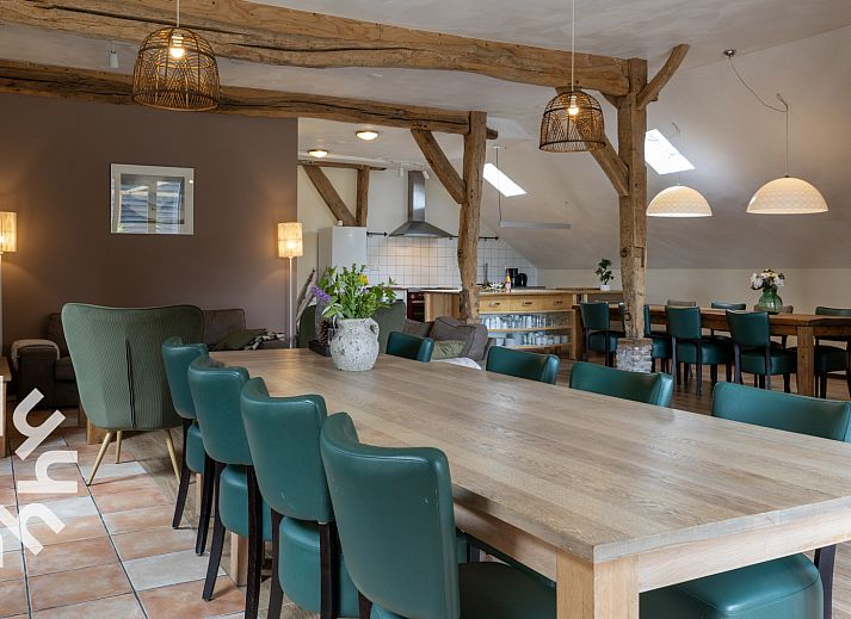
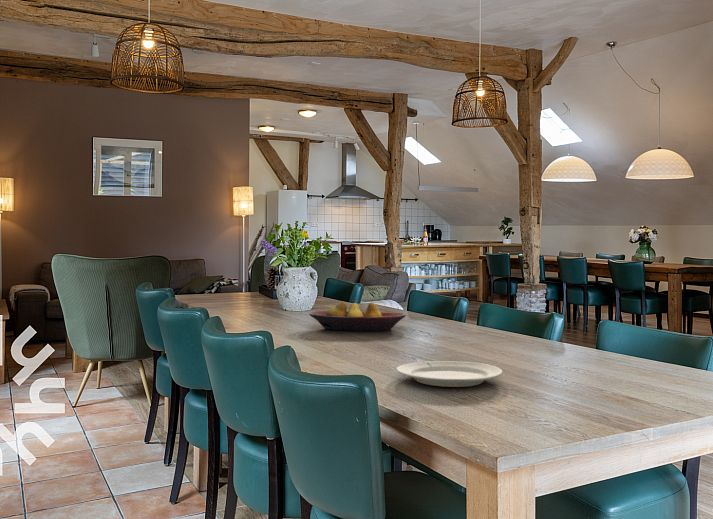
+ fruit bowl [309,301,407,332]
+ chinaware [395,360,504,388]
